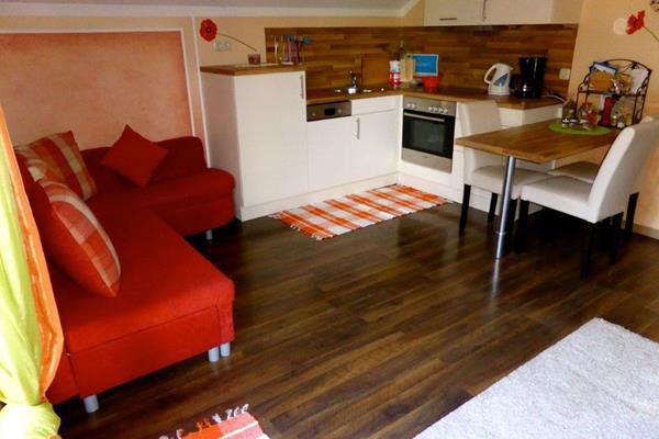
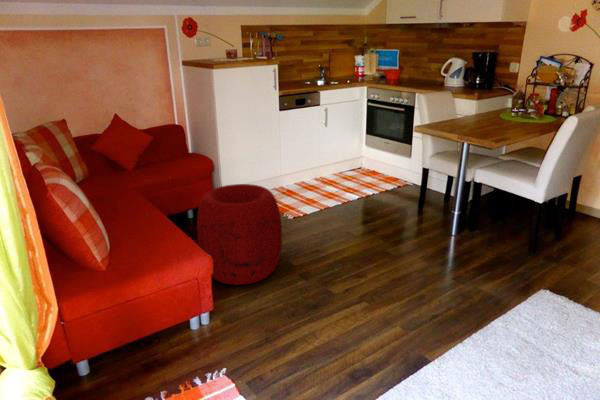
+ pouf [196,183,283,286]
